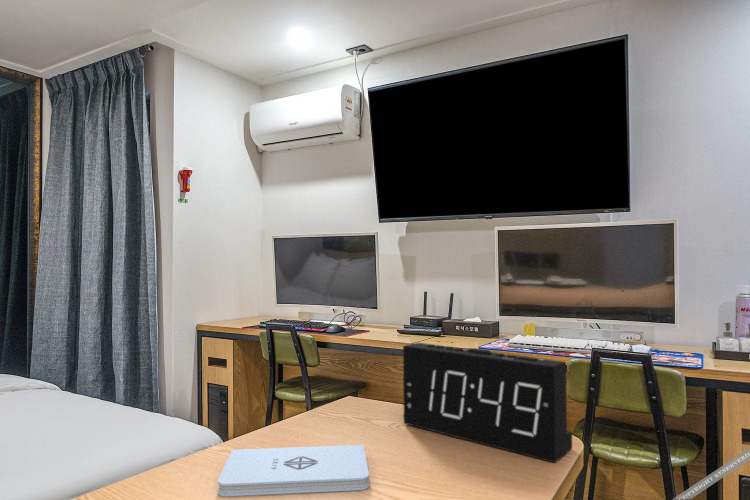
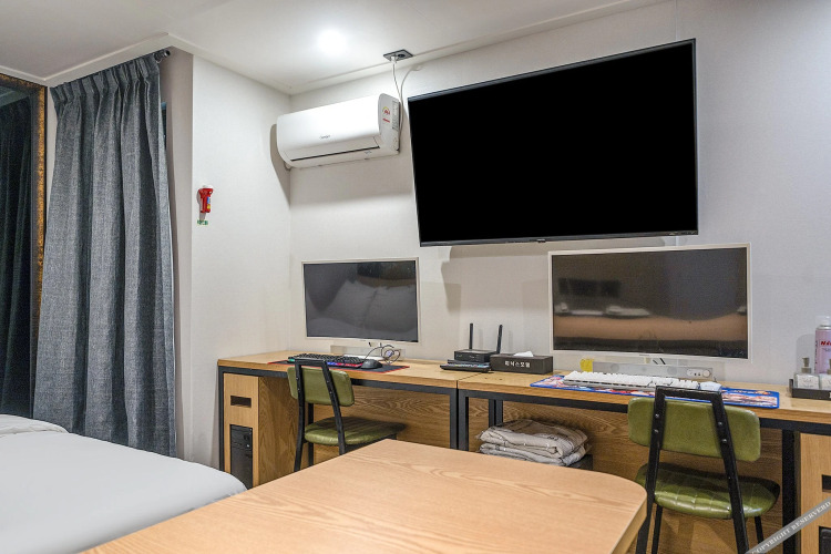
- notepad [217,444,370,497]
- alarm clock [402,342,573,464]
